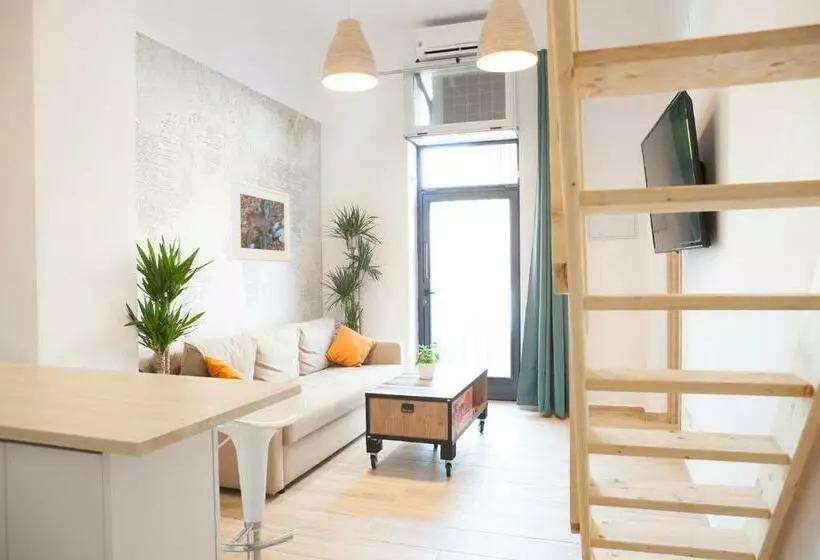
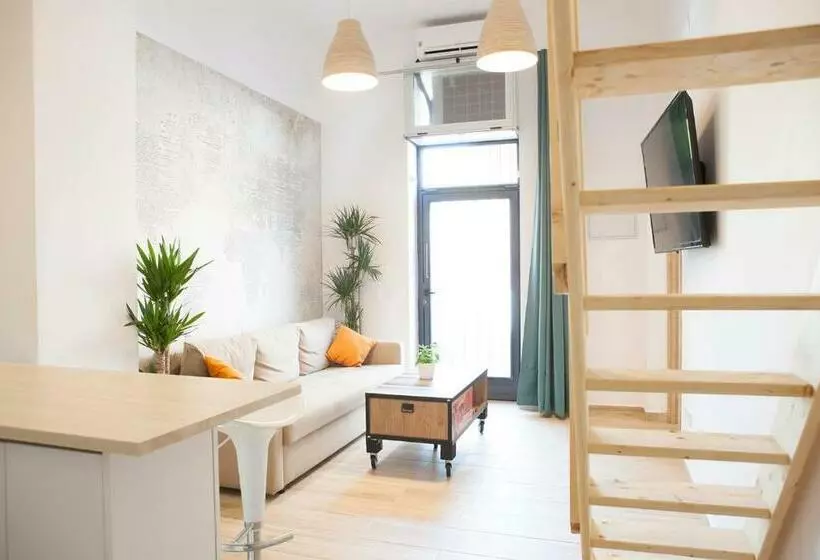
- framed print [230,179,292,263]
